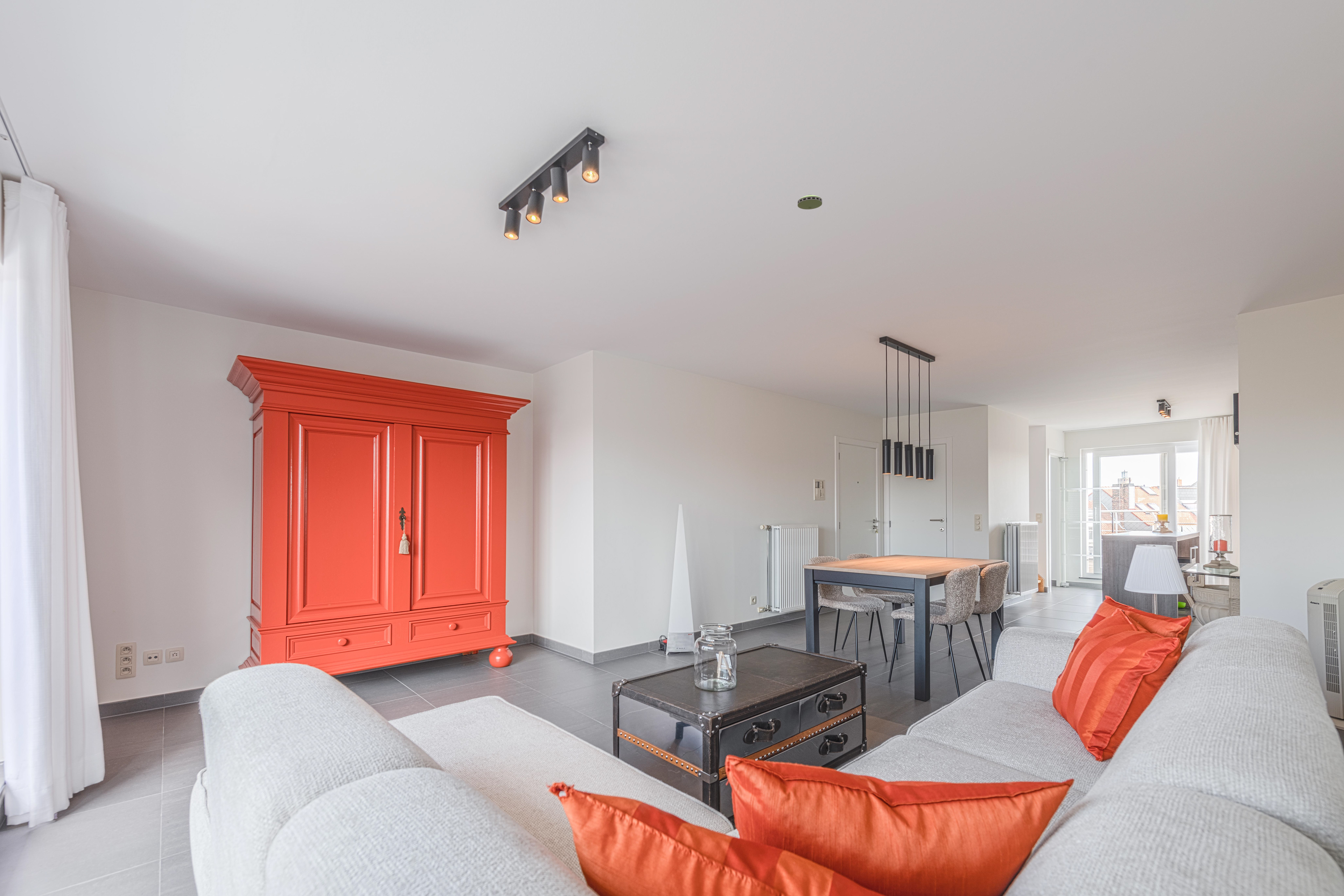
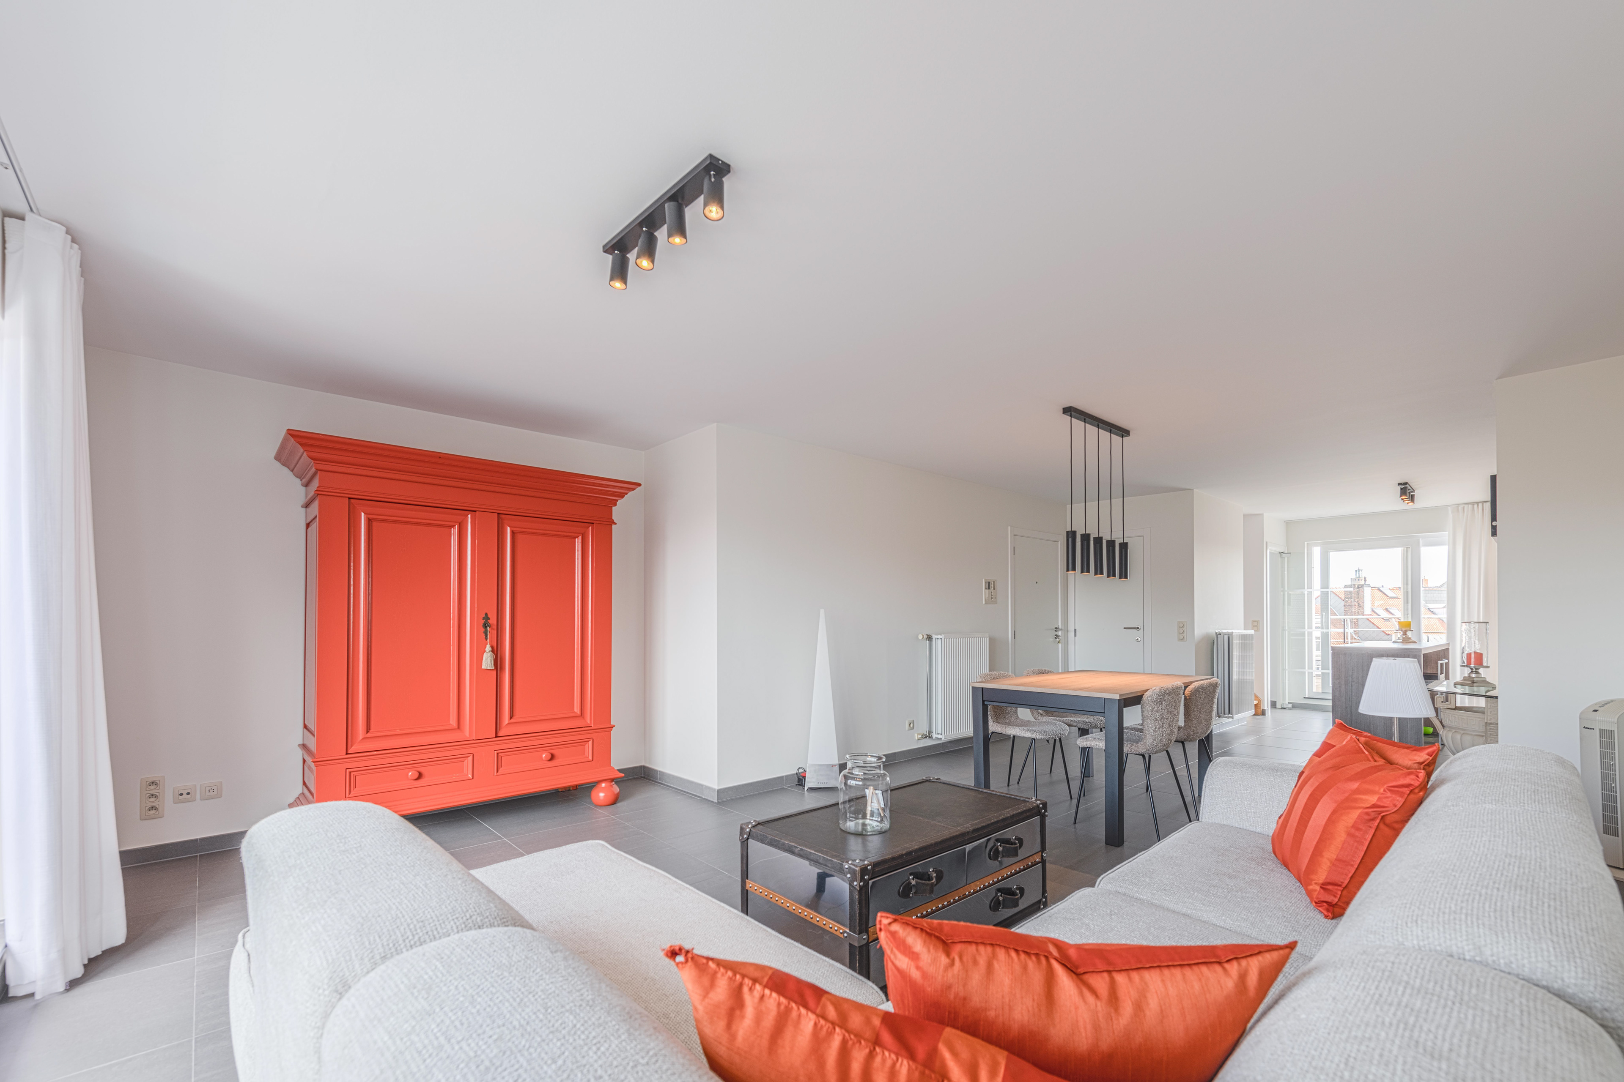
- smoke detector [797,194,823,210]
